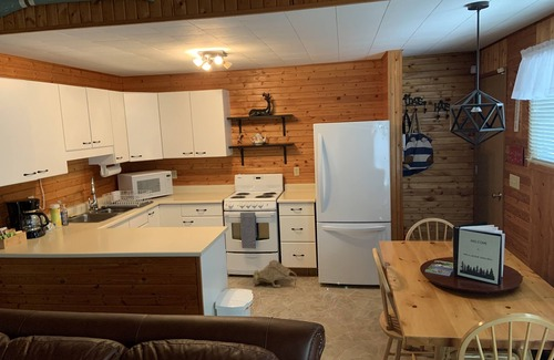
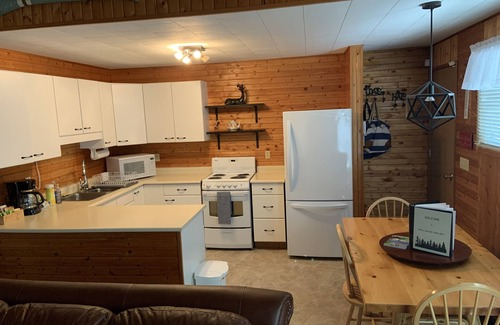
- bag [252,259,298,288]
